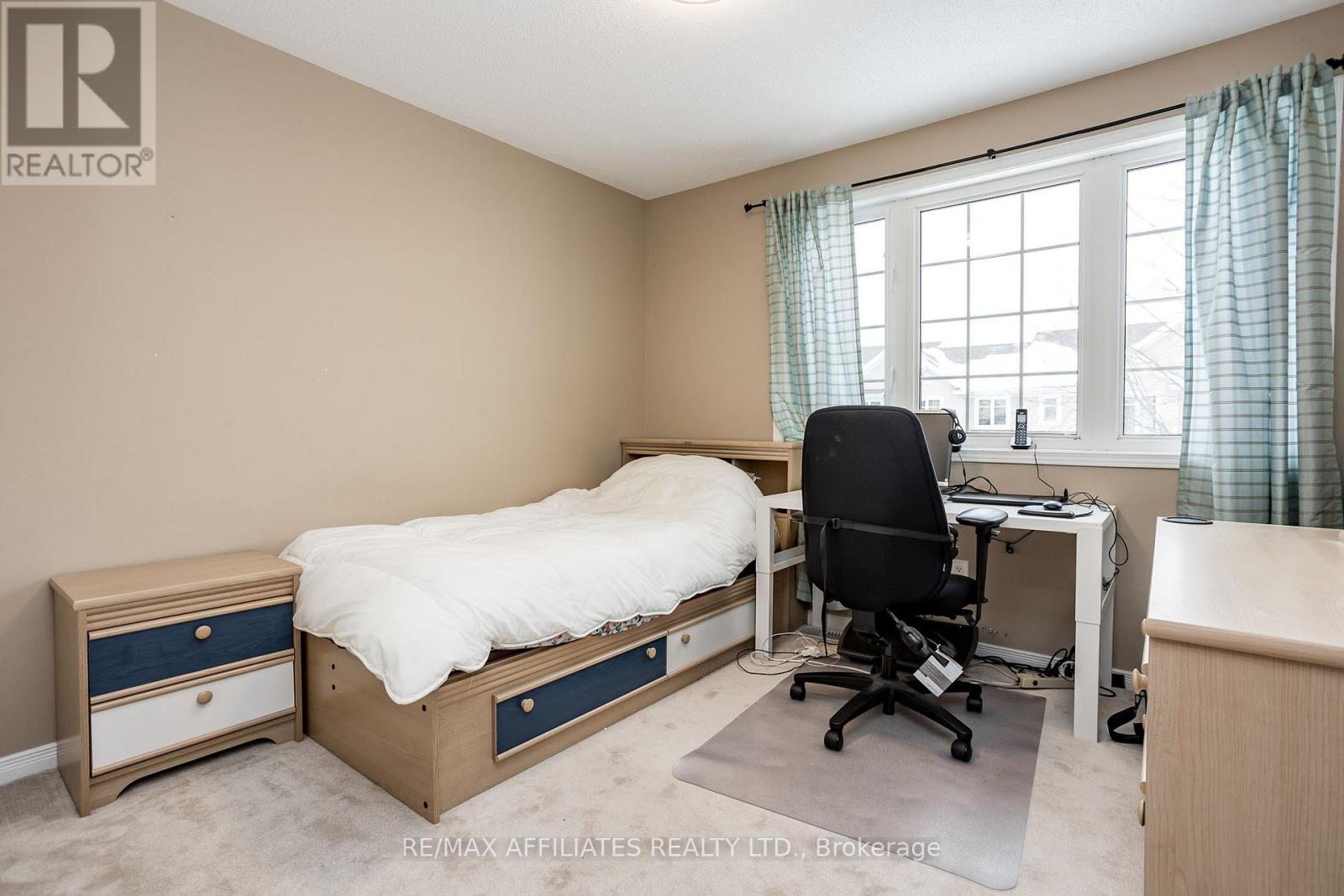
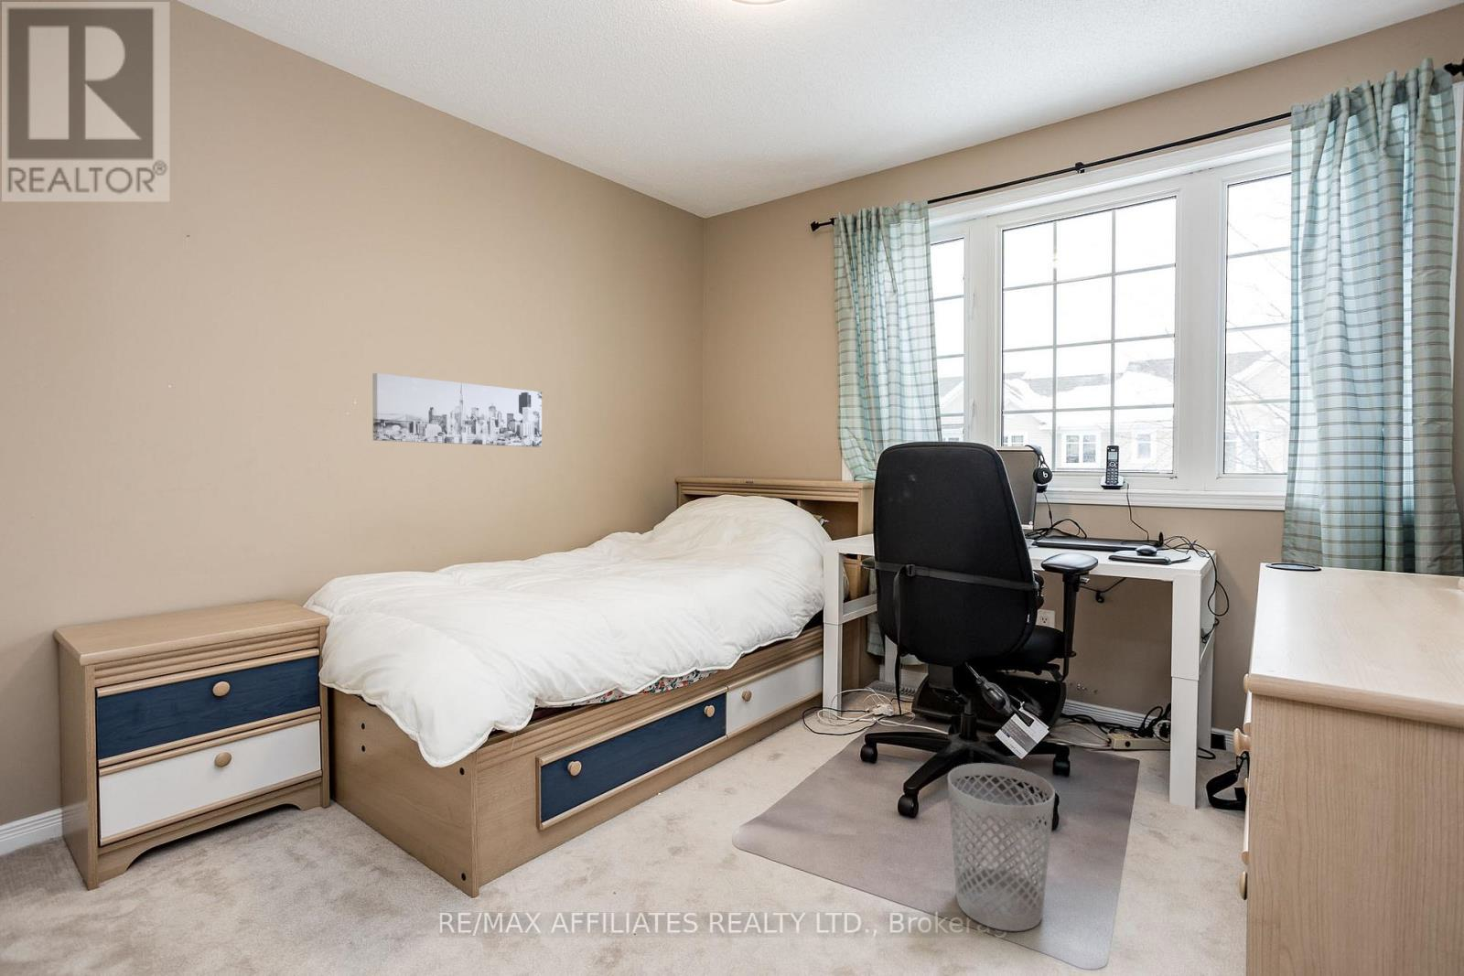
+ wall art [371,373,542,448]
+ wastebasket [947,762,1056,932]
